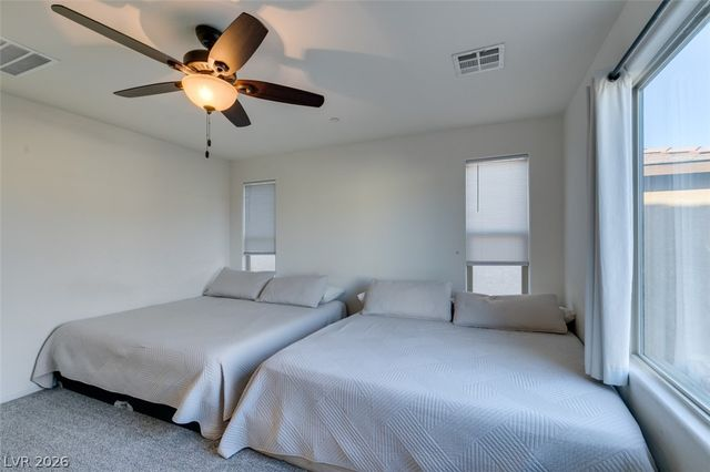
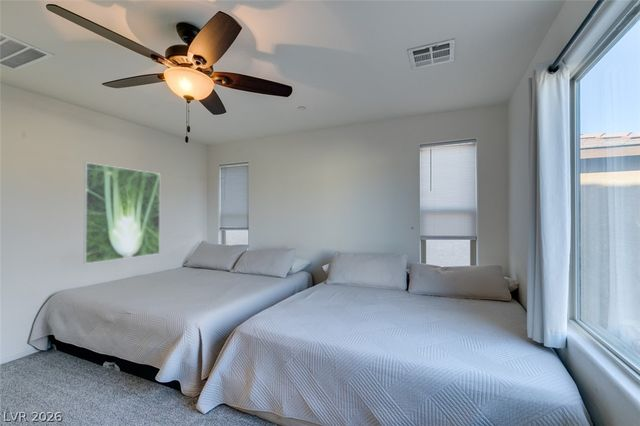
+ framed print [83,162,161,265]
